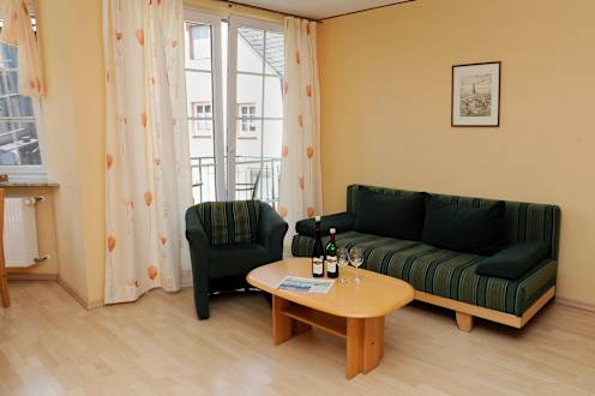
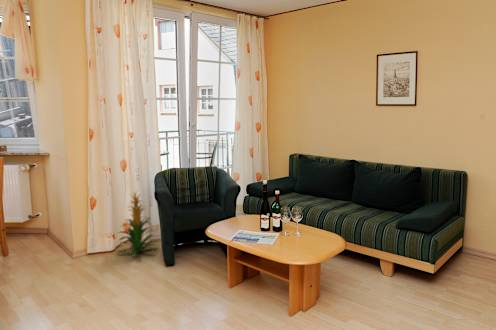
+ indoor plant [115,189,159,258]
